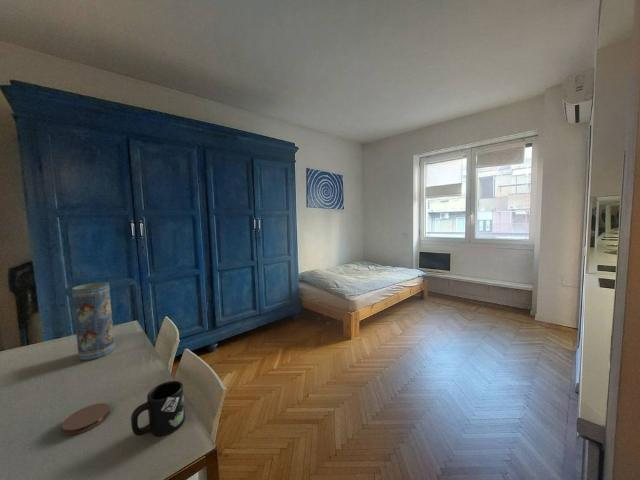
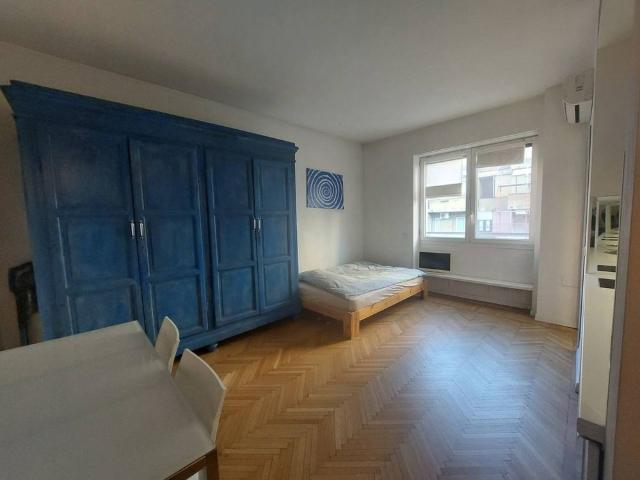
- mug [130,380,186,437]
- vase [71,281,116,361]
- coaster [61,402,111,436]
